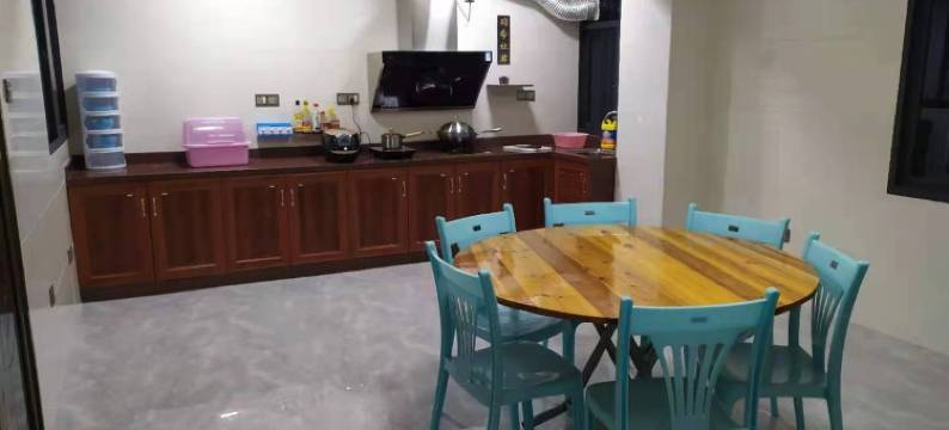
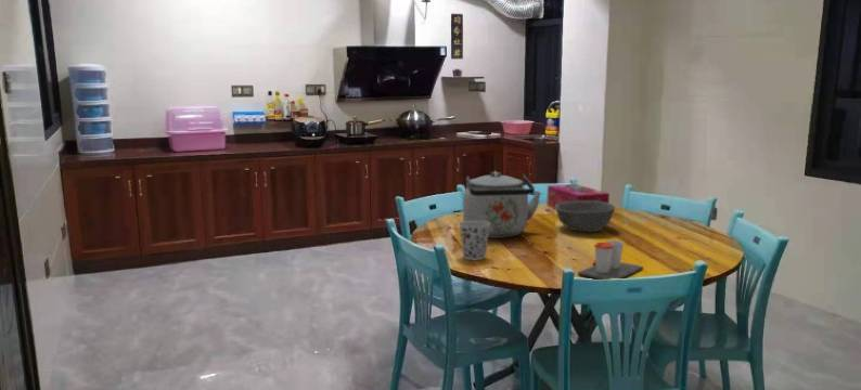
+ kettle [462,170,542,239]
+ bowl [555,202,616,233]
+ cup [577,239,644,281]
+ tissue box [545,183,611,210]
+ cup [458,221,490,261]
